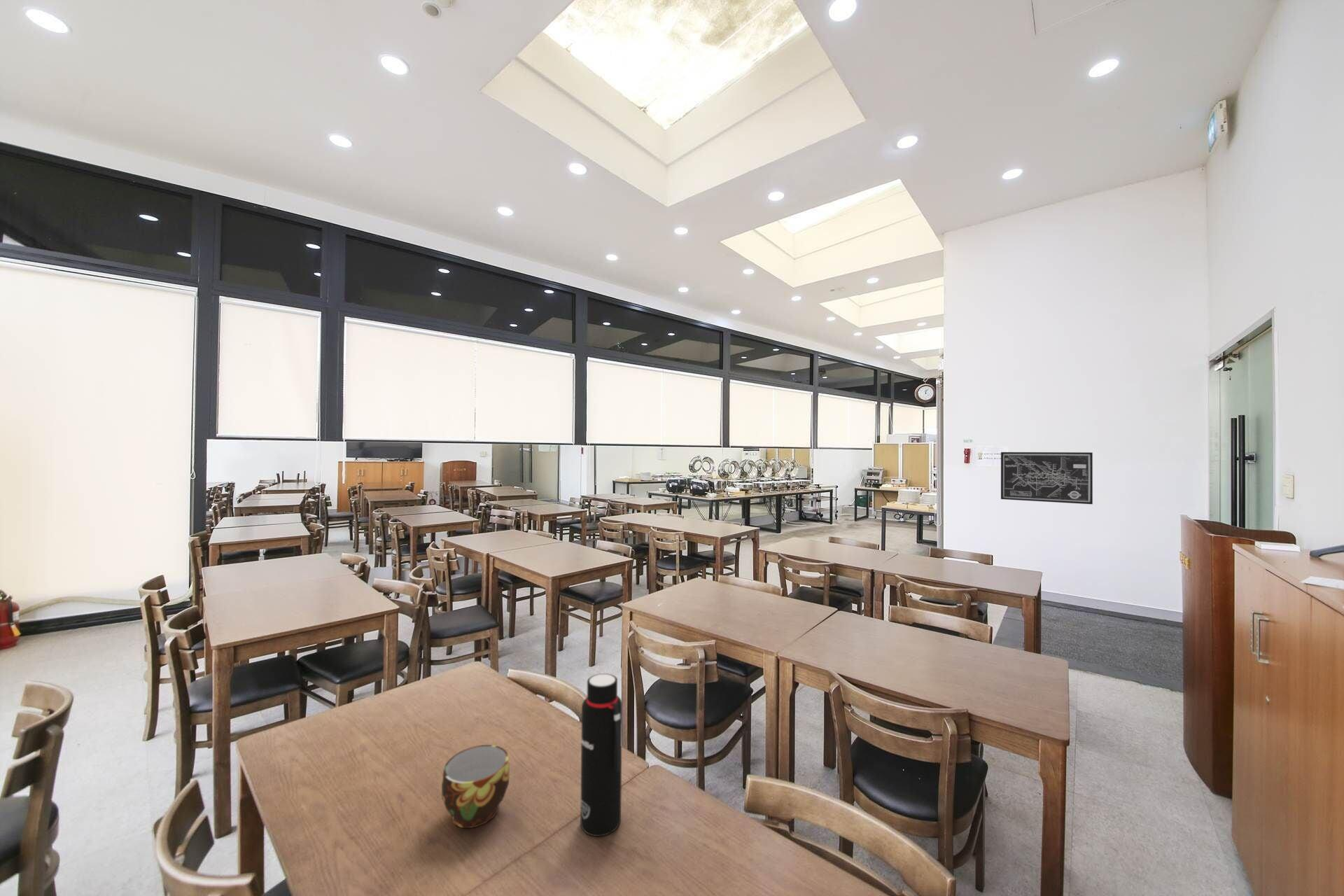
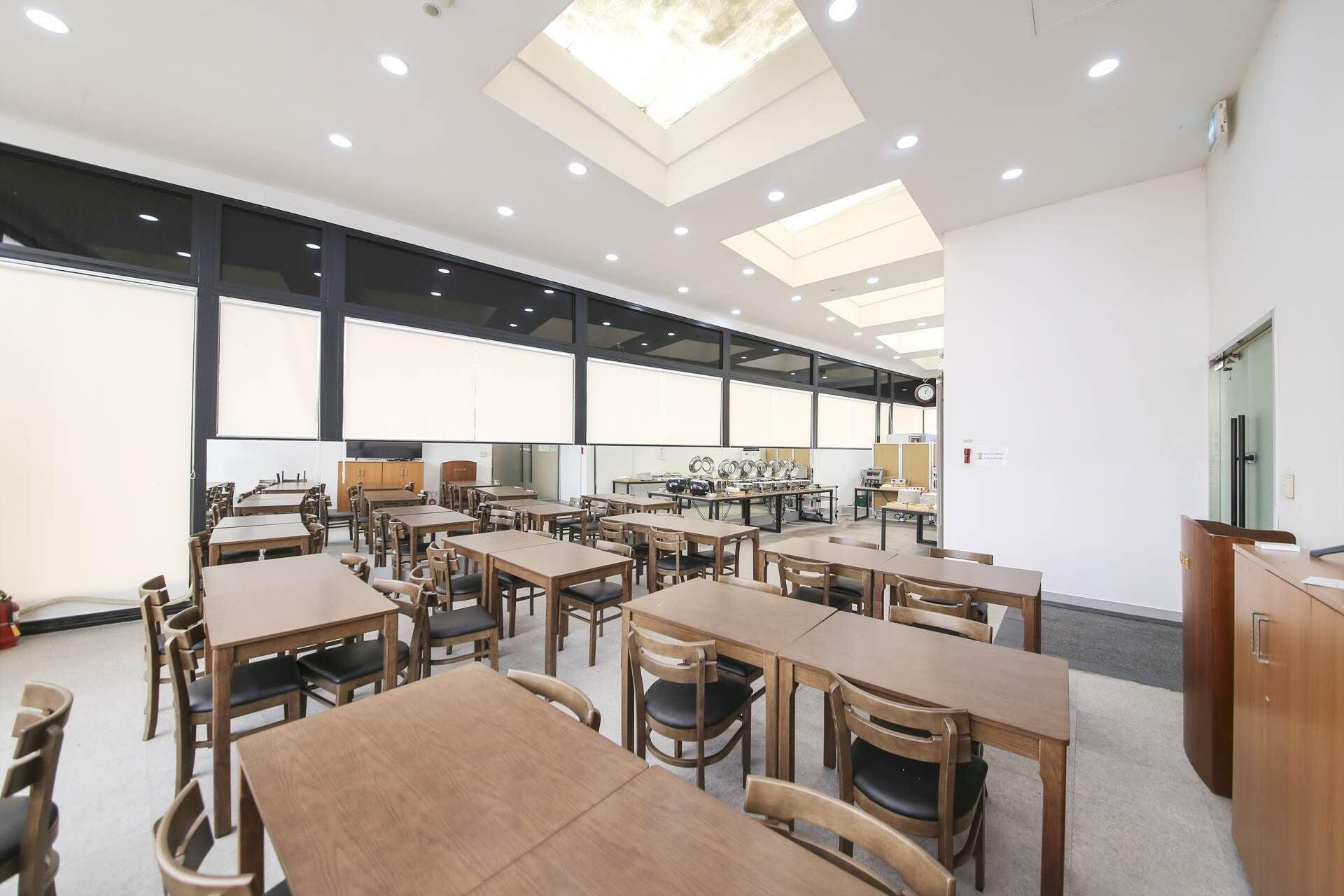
- water bottle [580,673,623,837]
- cup [441,744,510,829]
- wall art [1000,451,1093,505]
